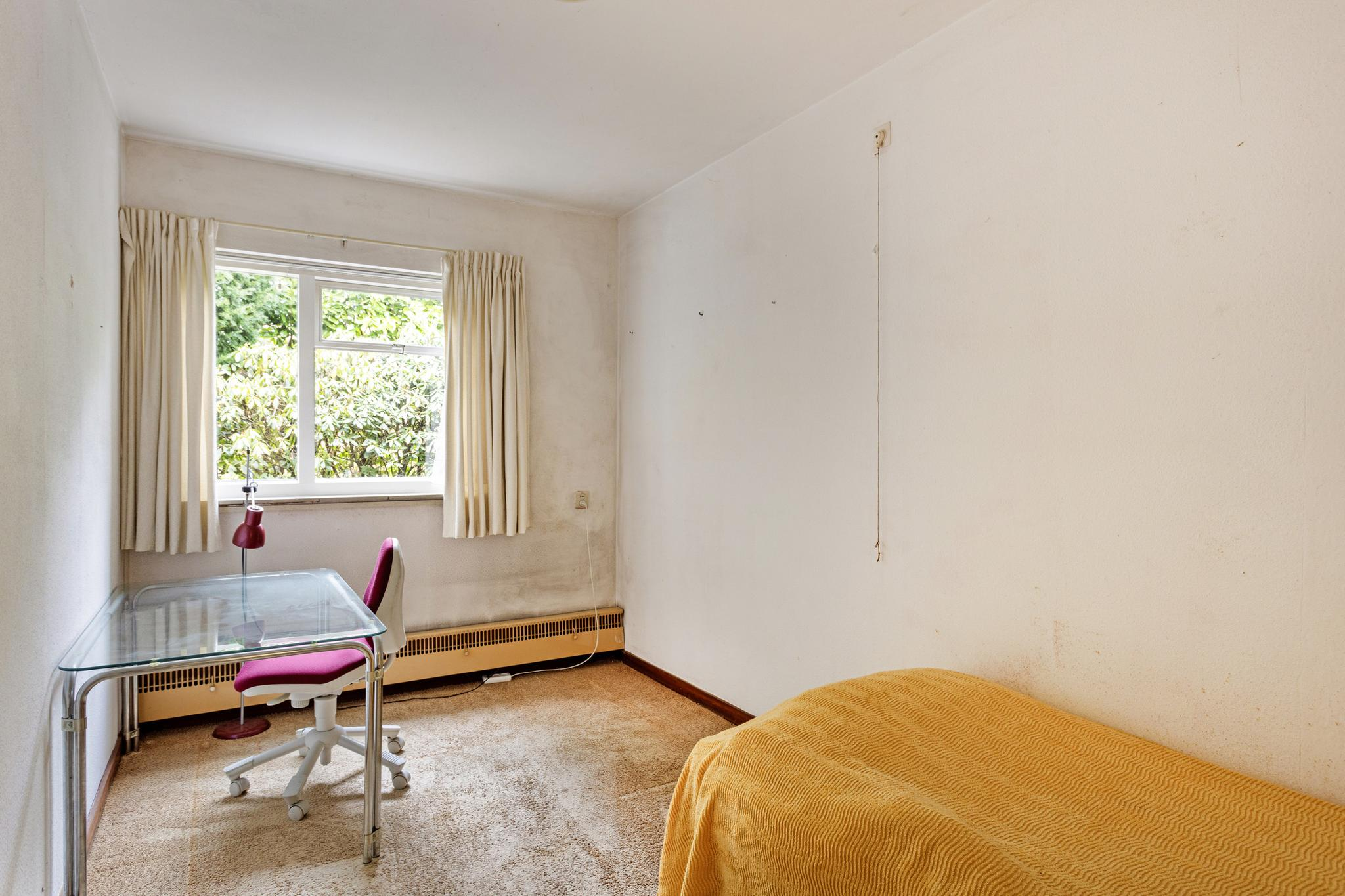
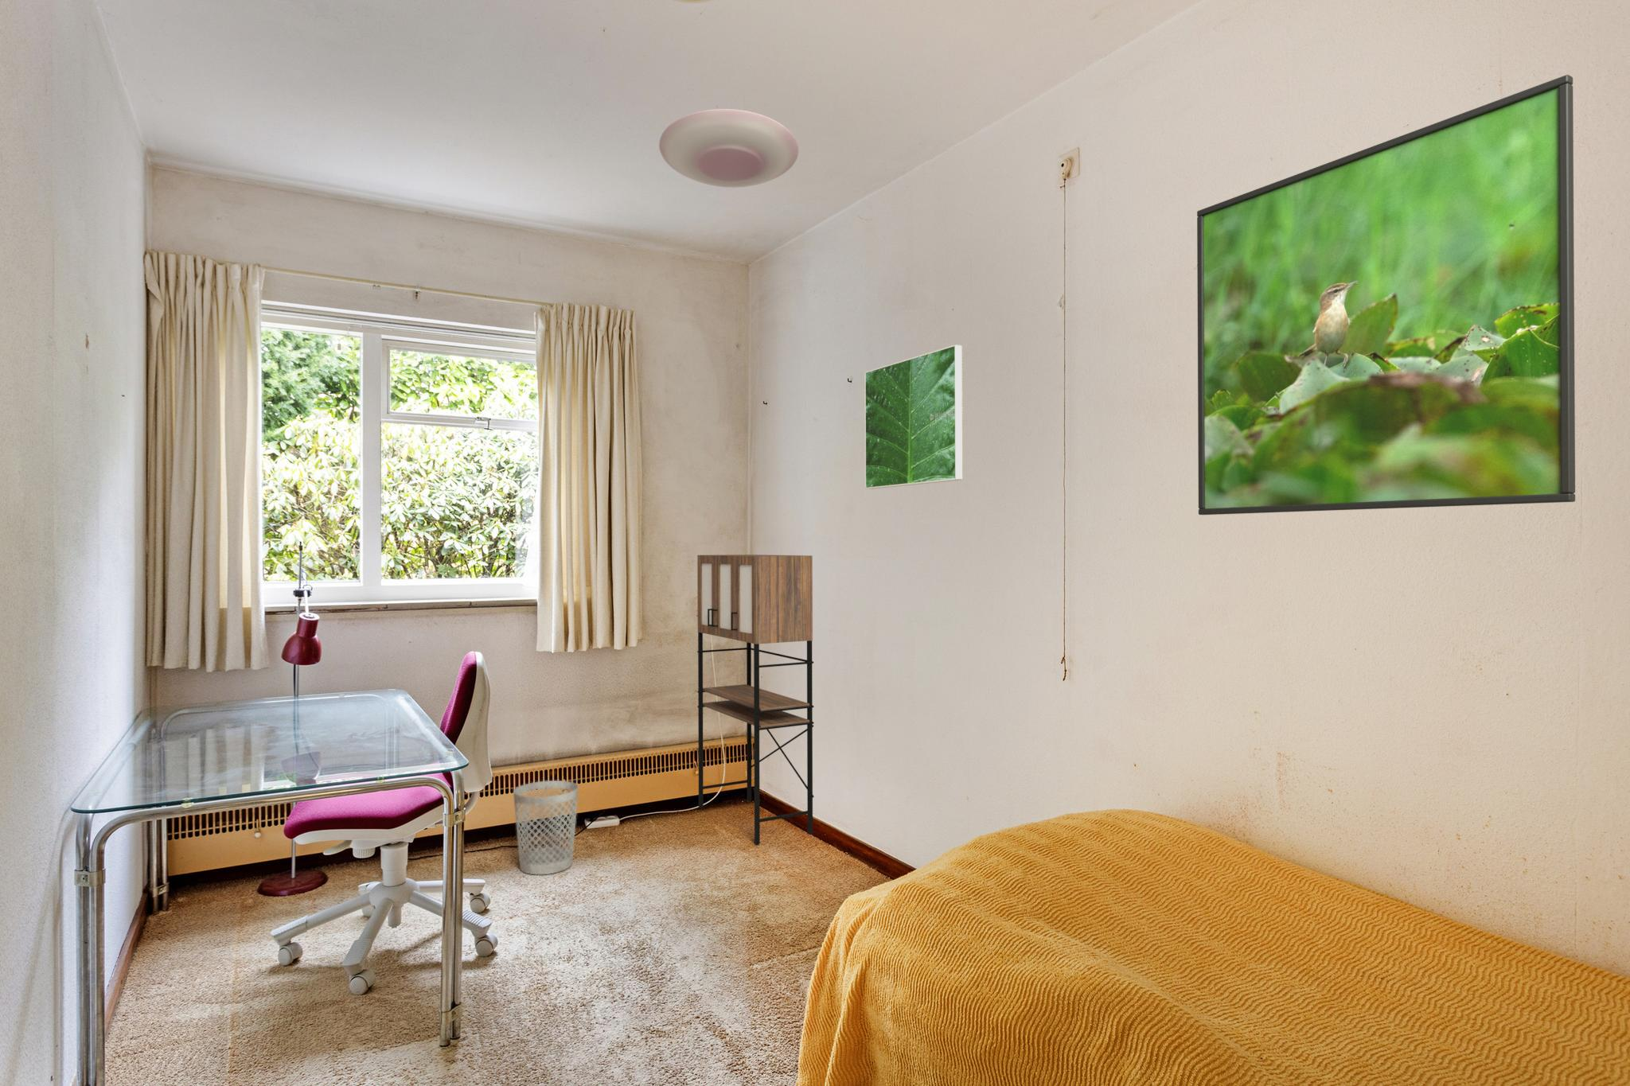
+ wastebasket [513,779,579,875]
+ ceiling light [658,108,799,189]
+ cabinet [697,554,814,845]
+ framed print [864,344,963,490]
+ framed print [1196,74,1575,515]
